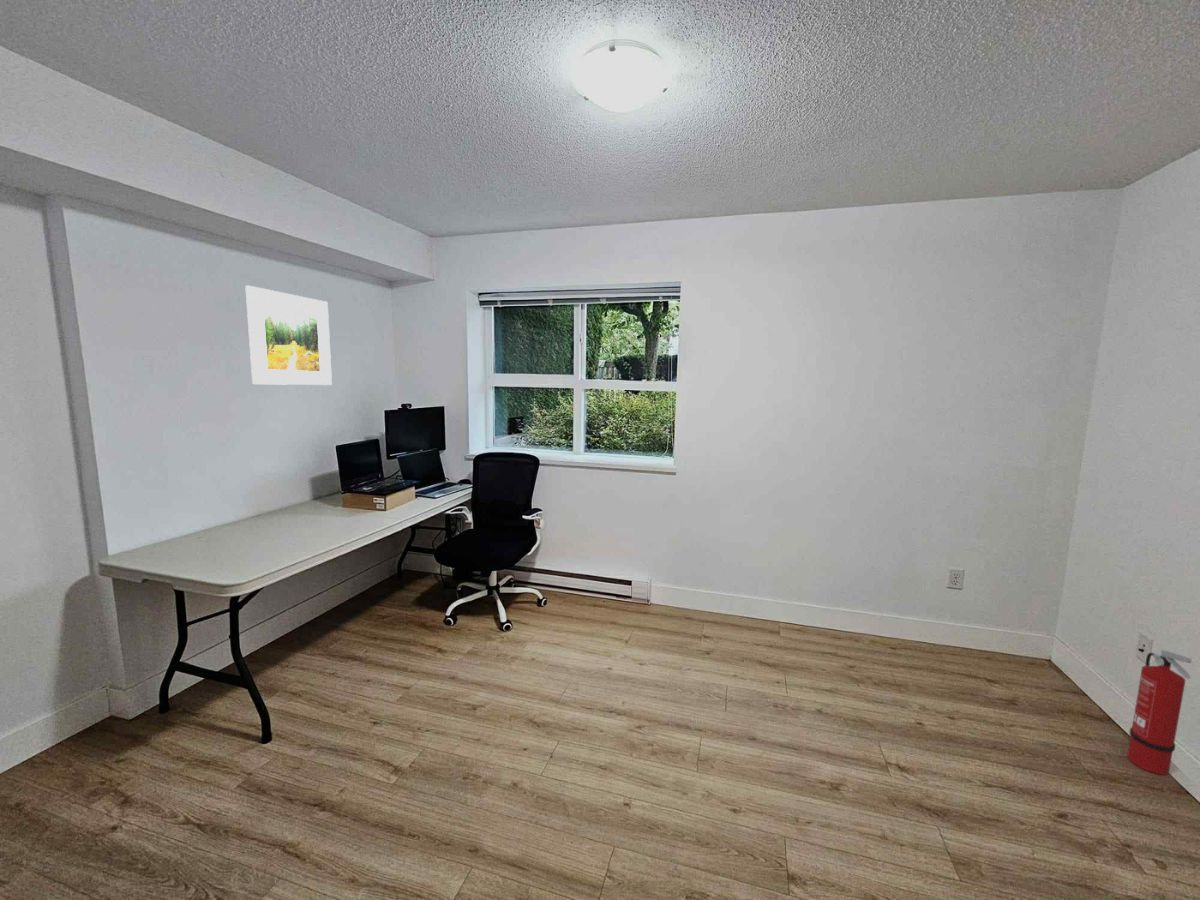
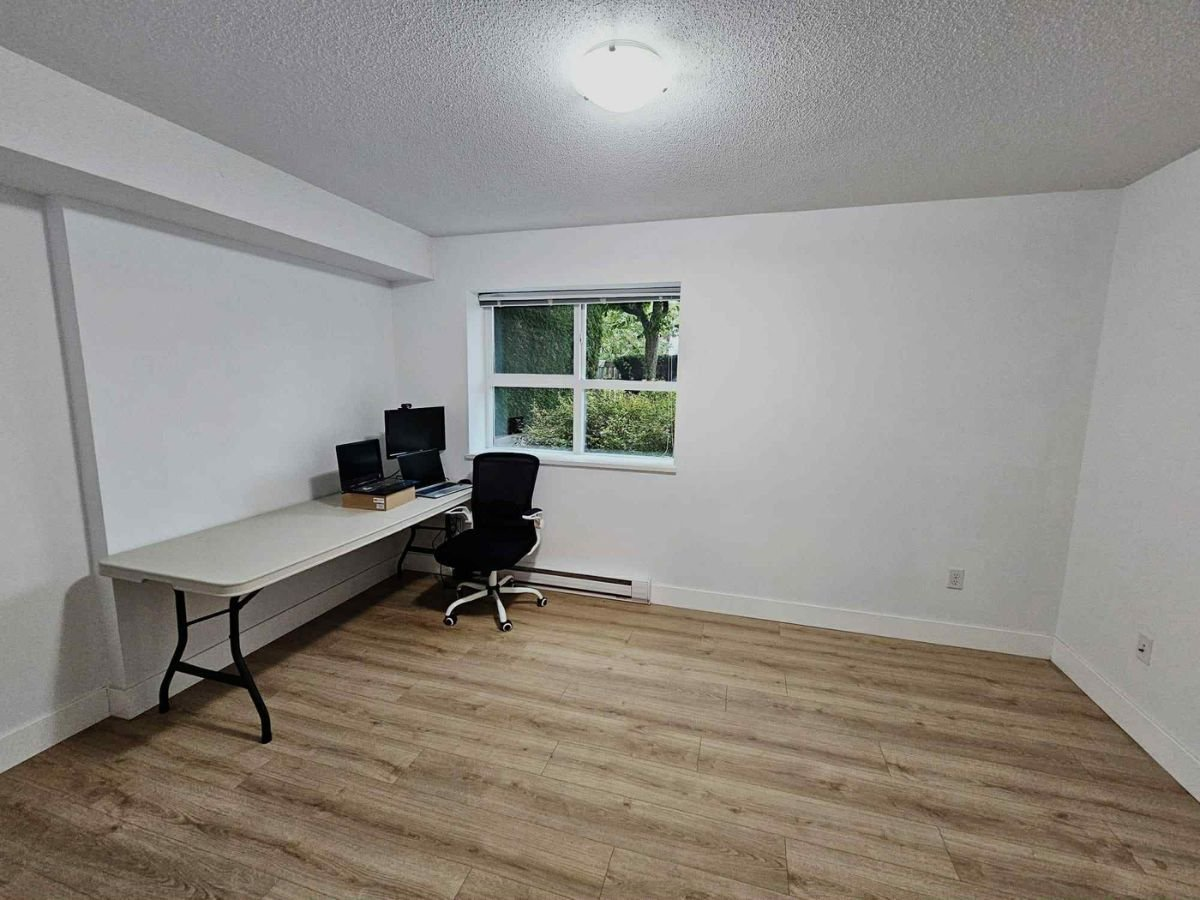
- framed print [244,285,333,386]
- fire extinguisher [1126,649,1192,776]
